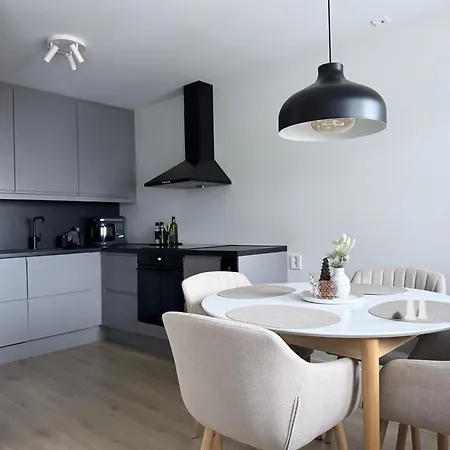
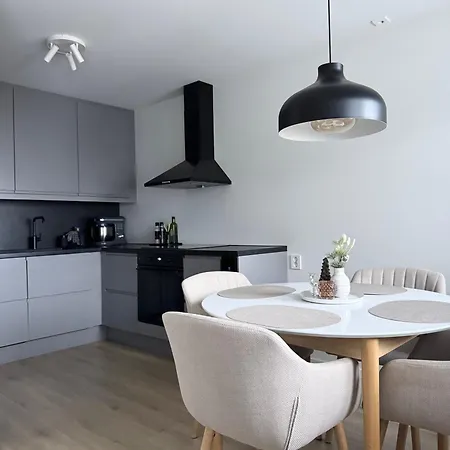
- salt and pepper shaker set [391,294,429,321]
